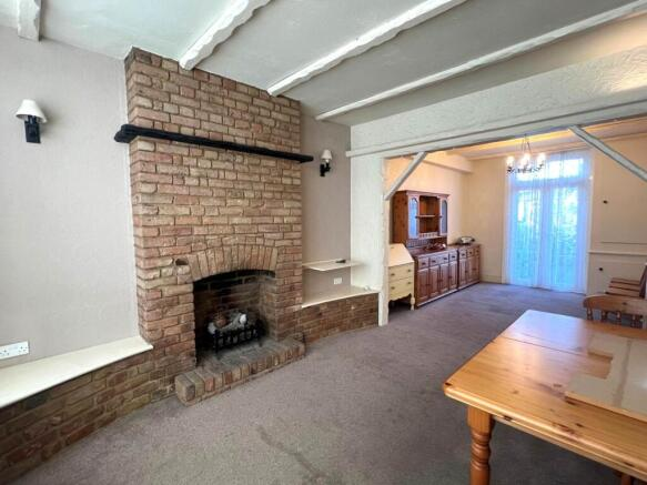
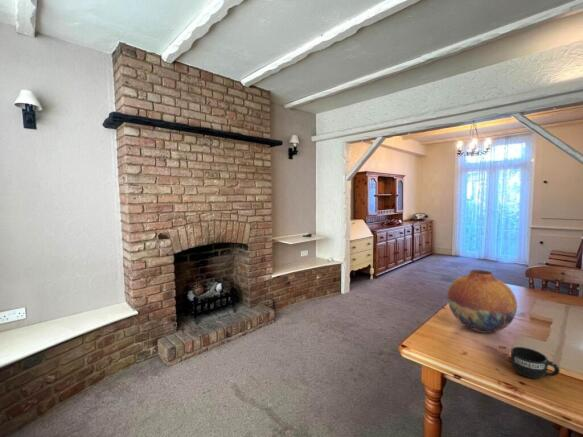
+ vase [447,269,518,334]
+ mug [510,346,561,380]
